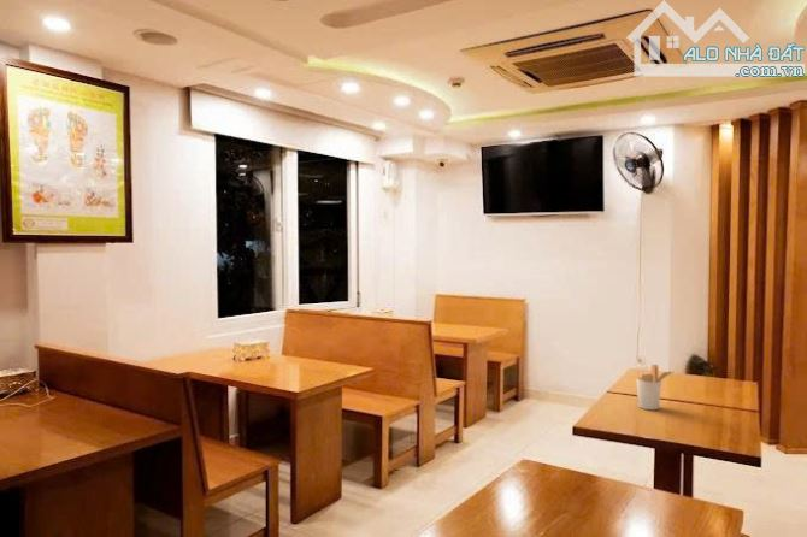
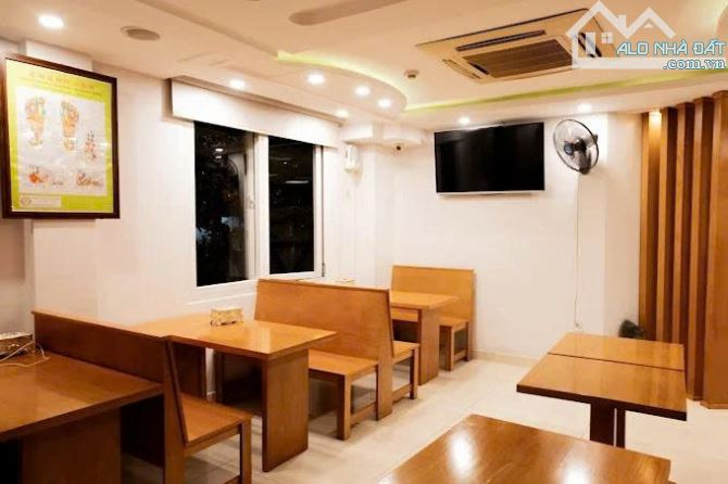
- utensil holder [636,364,676,411]
